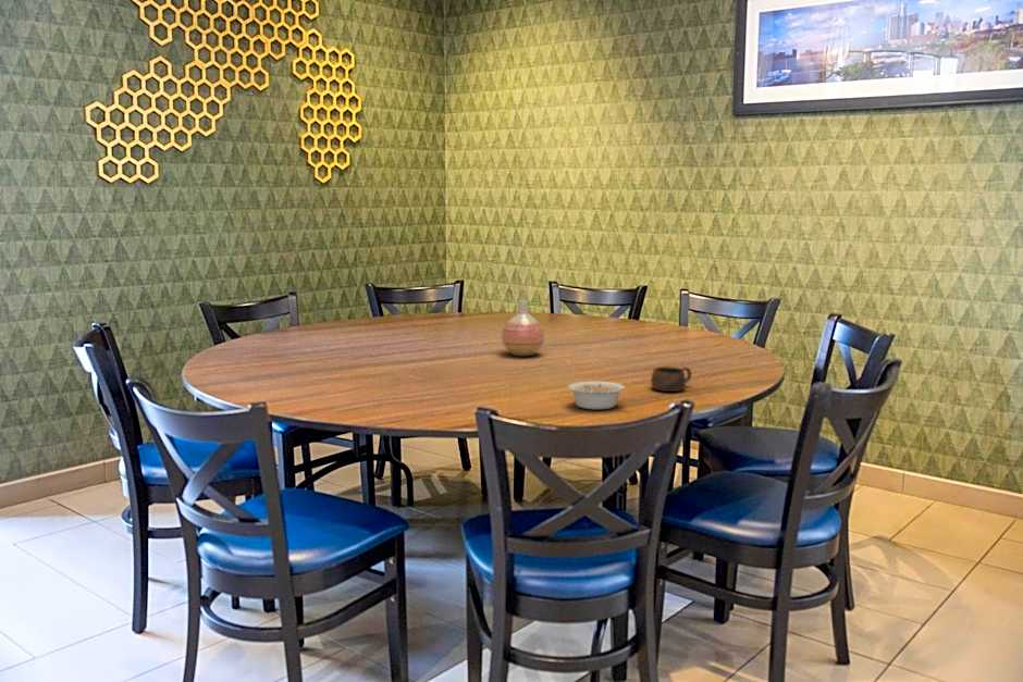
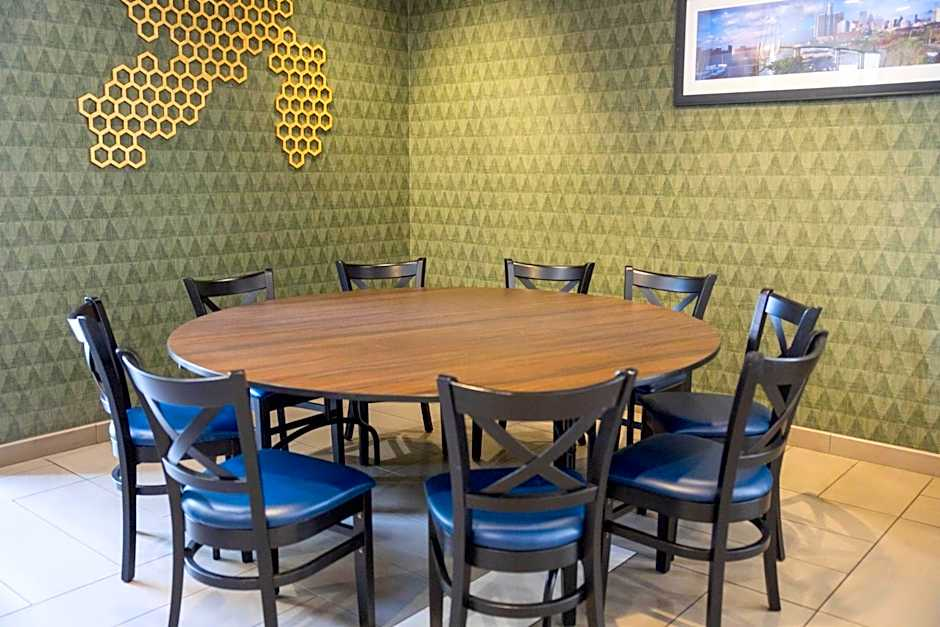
- vase [501,299,545,357]
- cup [650,365,692,393]
- legume [567,381,633,410]
